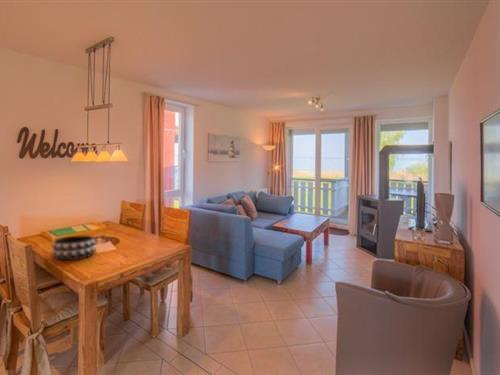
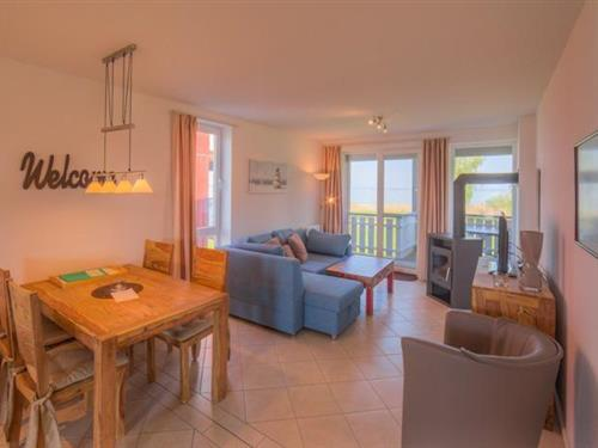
- decorative bowl [51,235,97,261]
